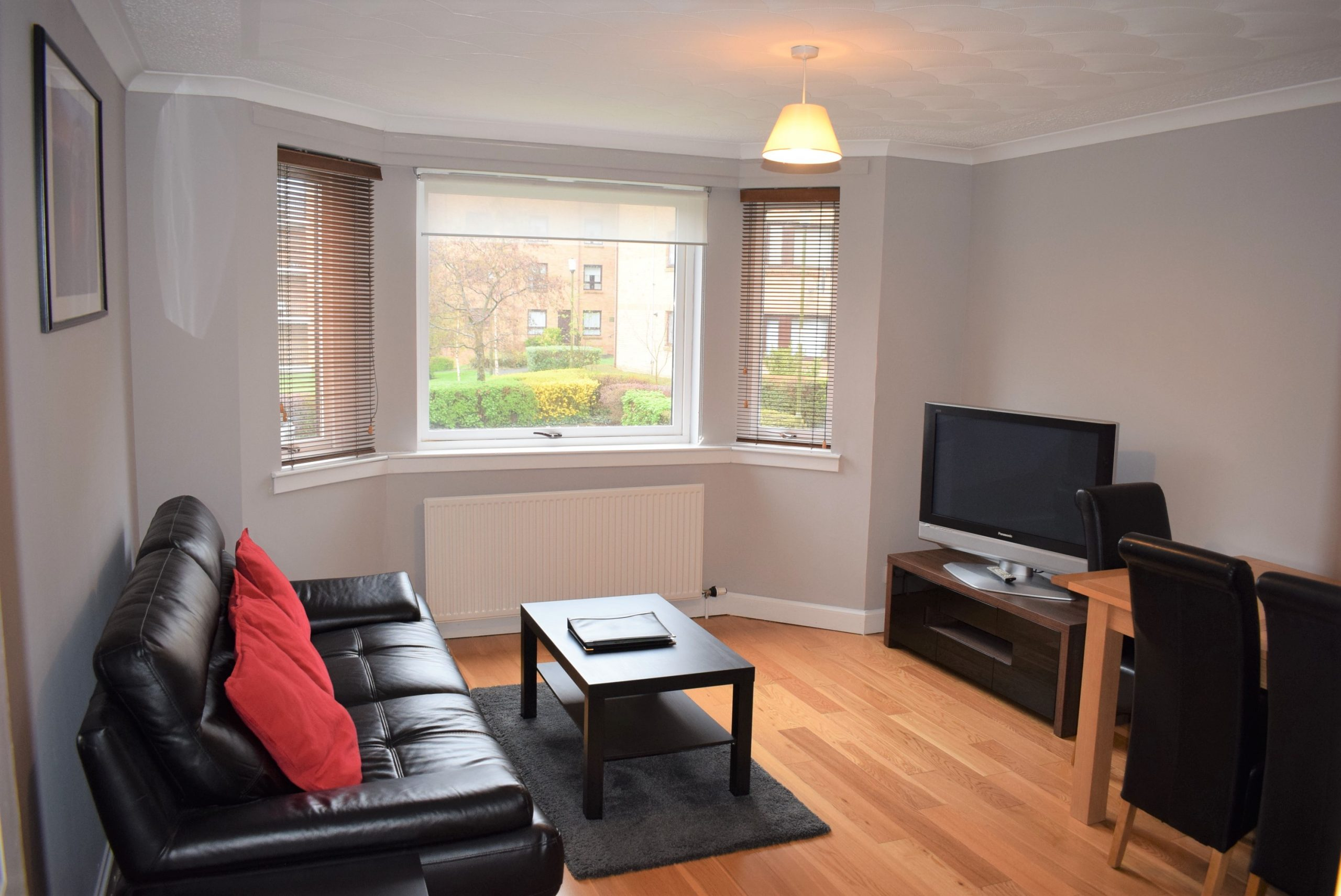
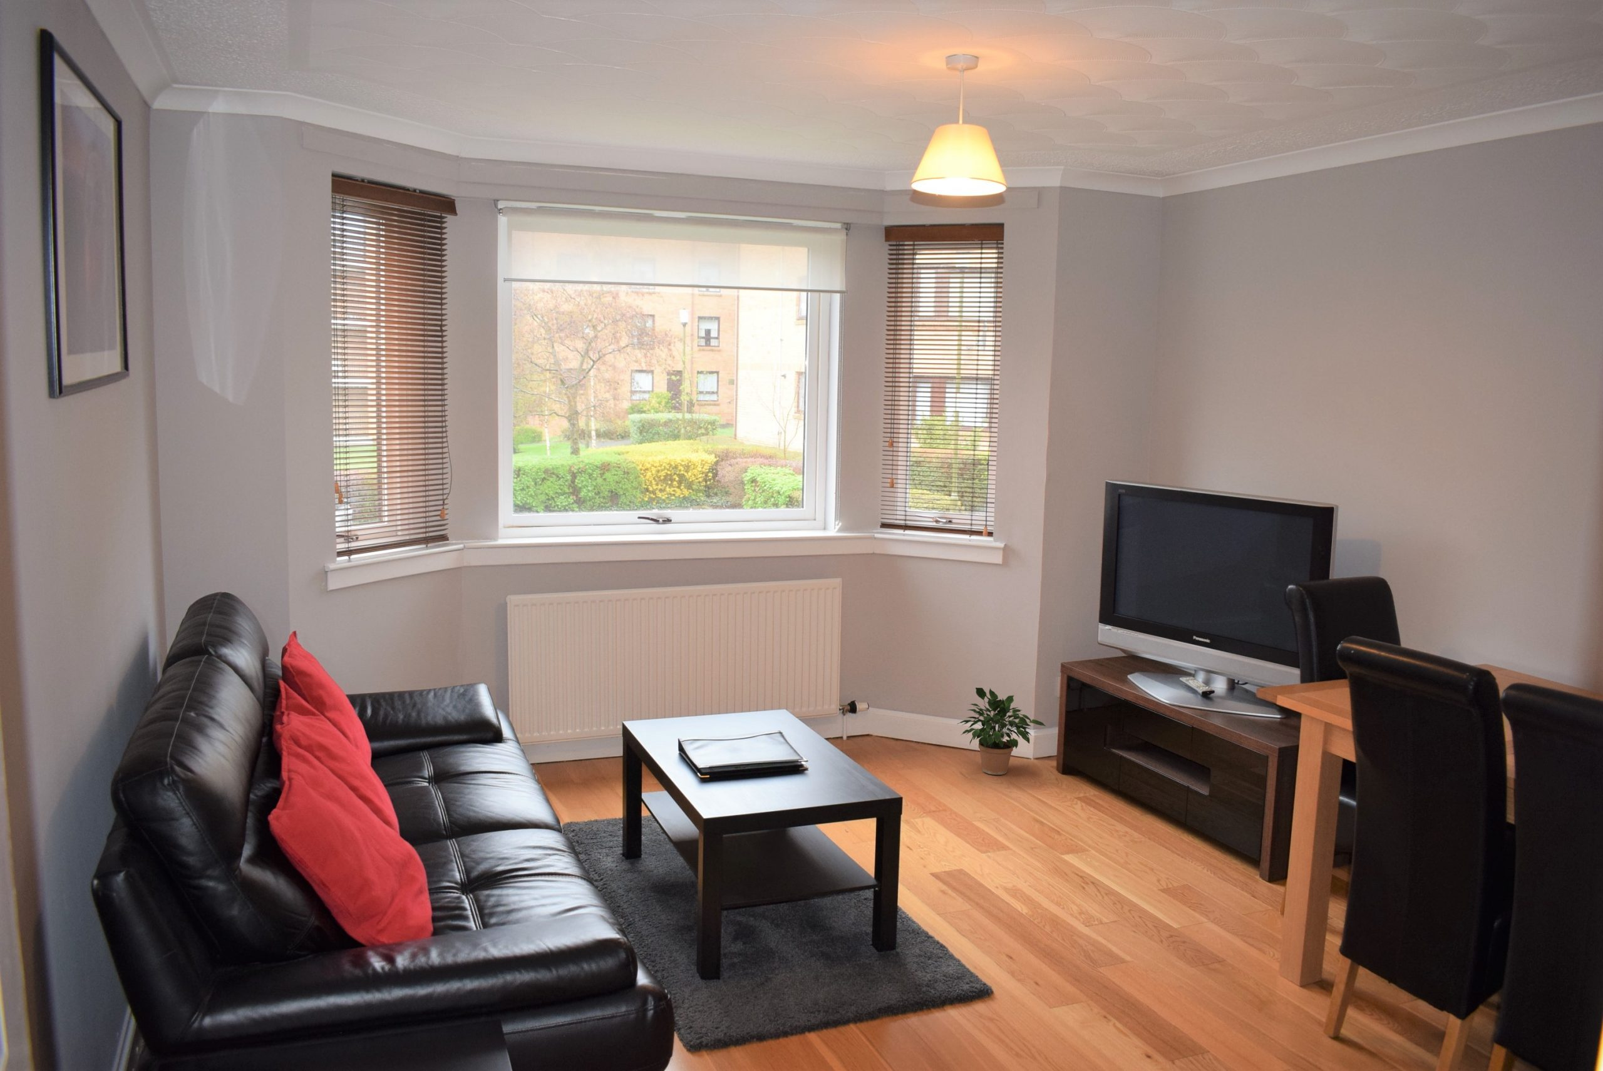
+ potted plant [956,686,1046,776]
